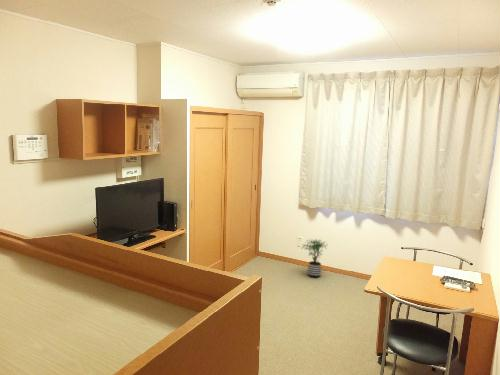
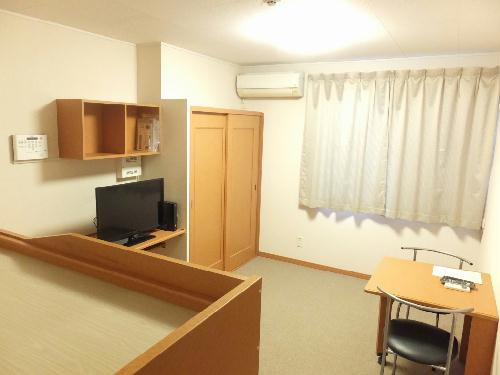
- potted plant [300,238,330,278]
